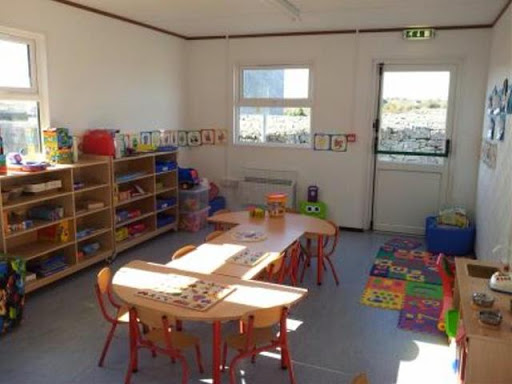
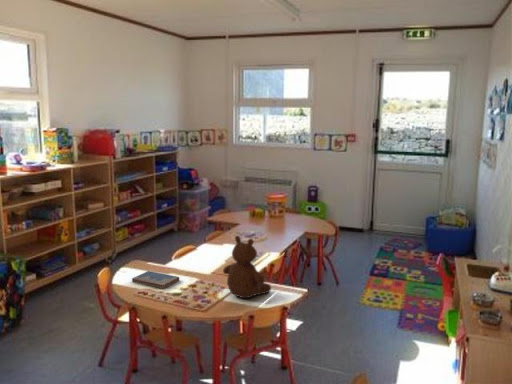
+ teddy bear [222,235,272,299]
+ hardcover book [131,270,180,290]
